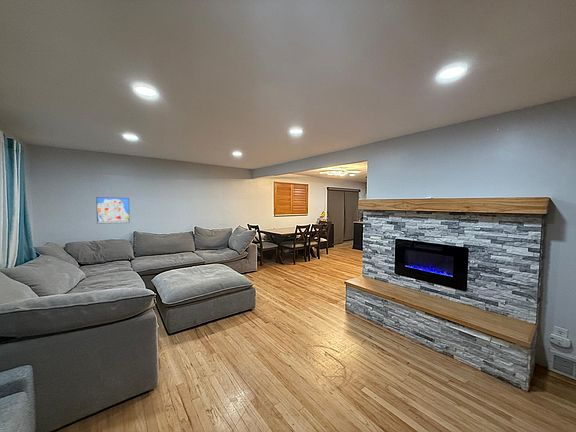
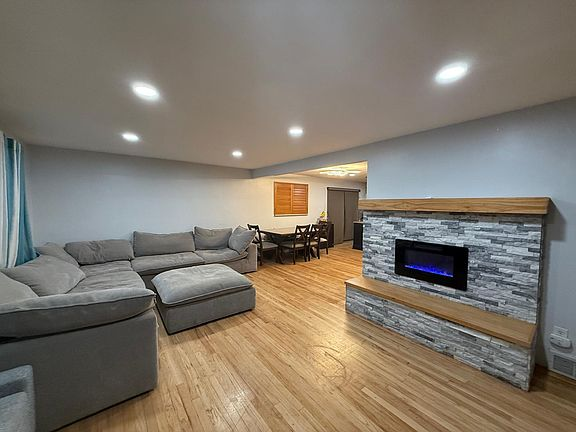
- wall art [95,196,130,225]
